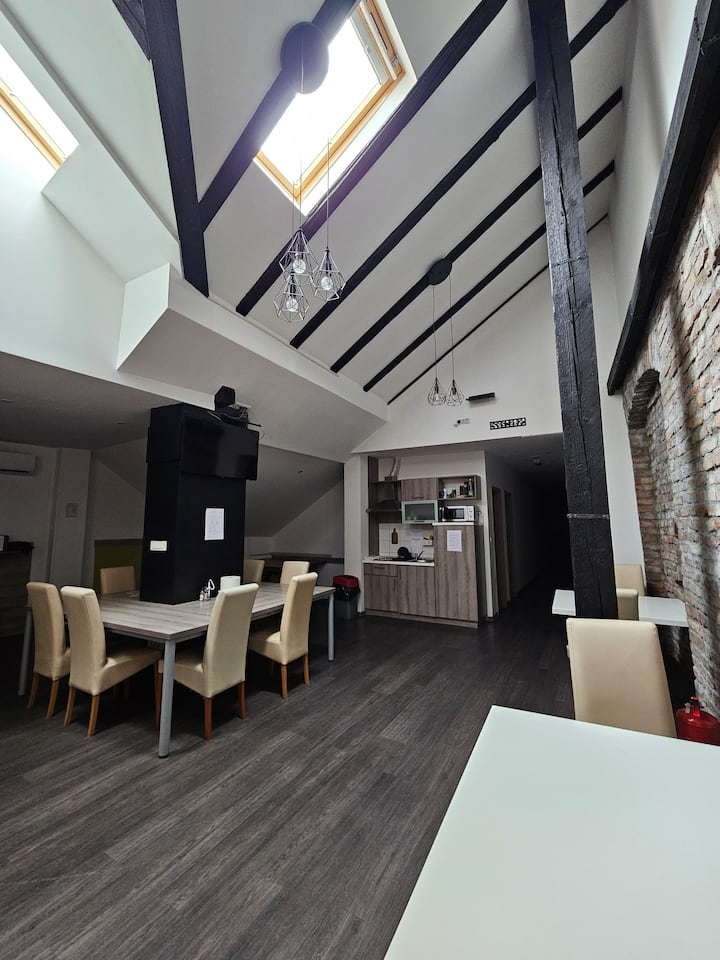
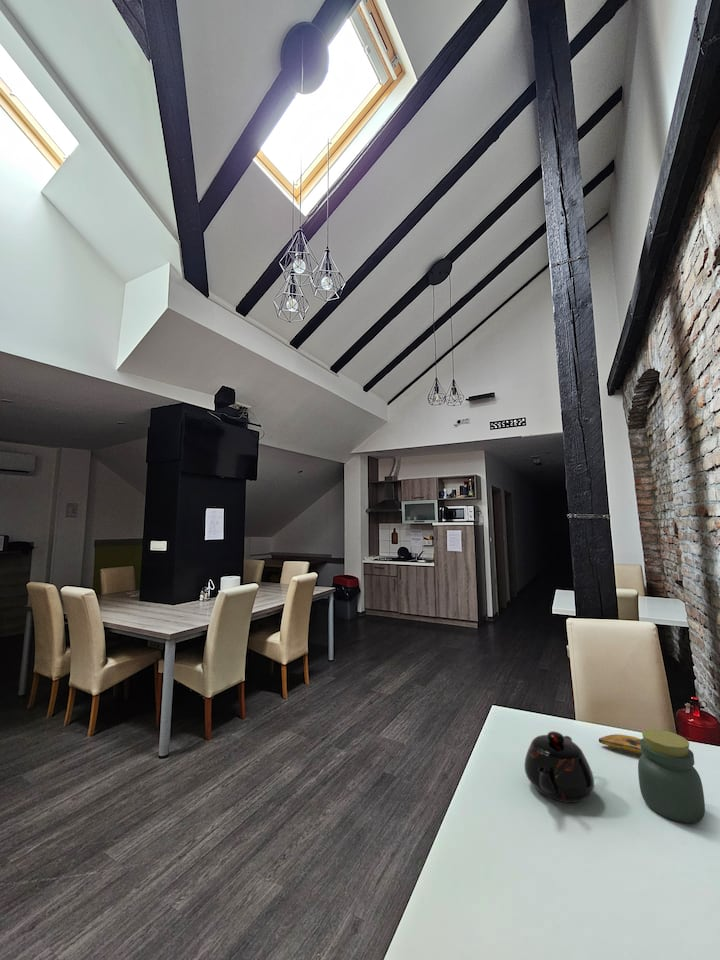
+ banana [598,733,643,755]
+ teapot [523,730,595,804]
+ jar [637,728,706,824]
